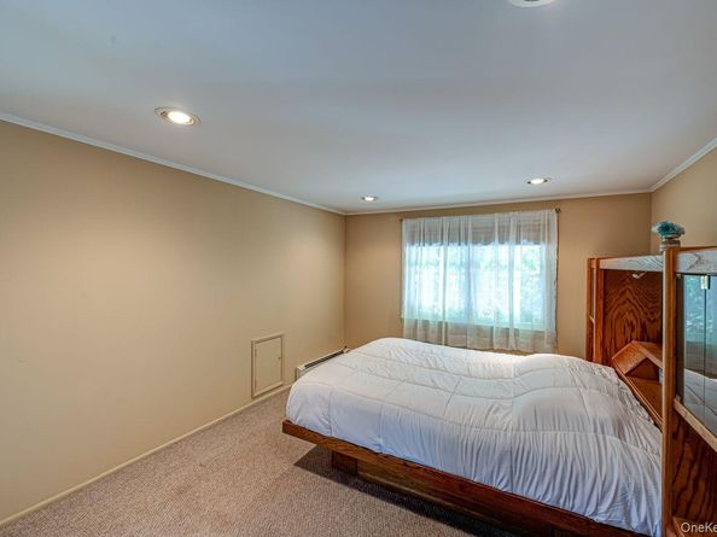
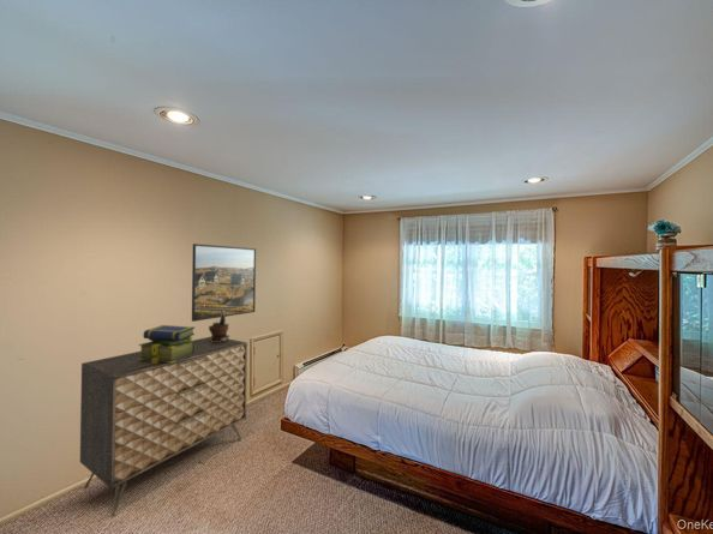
+ stack of books [138,324,196,364]
+ potted plant [208,311,230,342]
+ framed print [191,242,257,323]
+ dresser [79,336,248,517]
